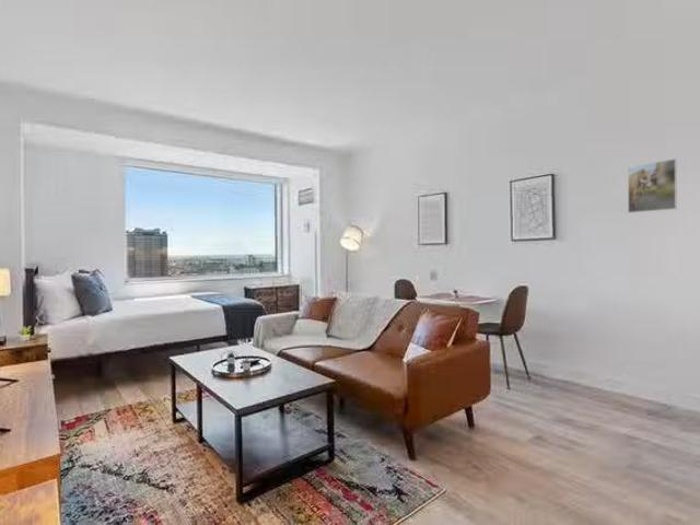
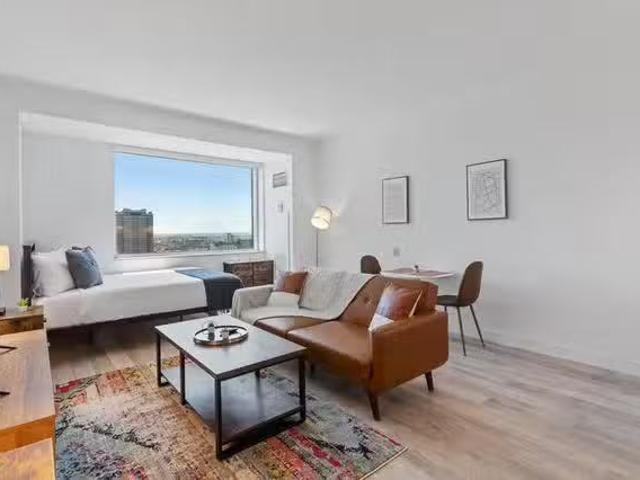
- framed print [627,158,678,214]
